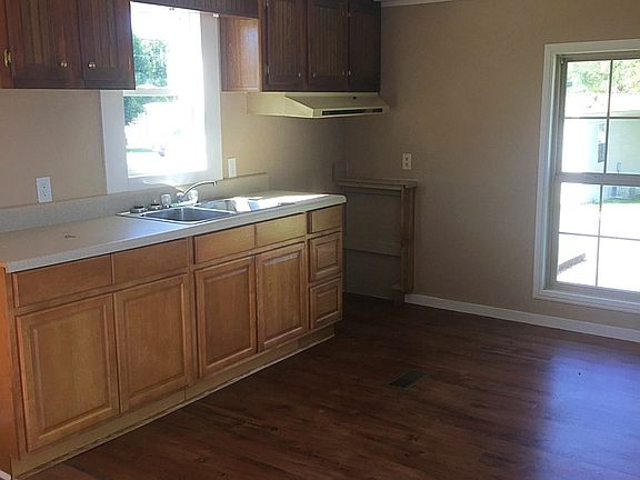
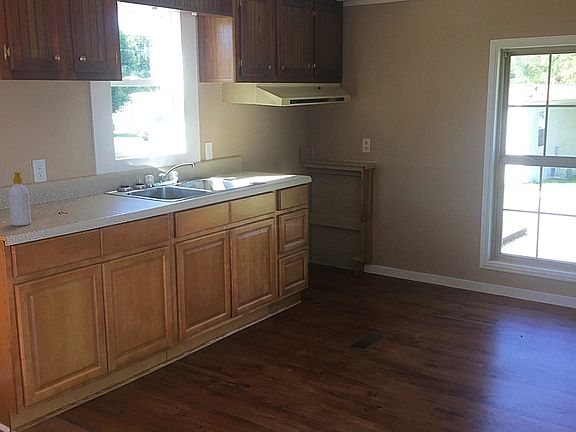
+ soap bottle [8,171,32,227]
